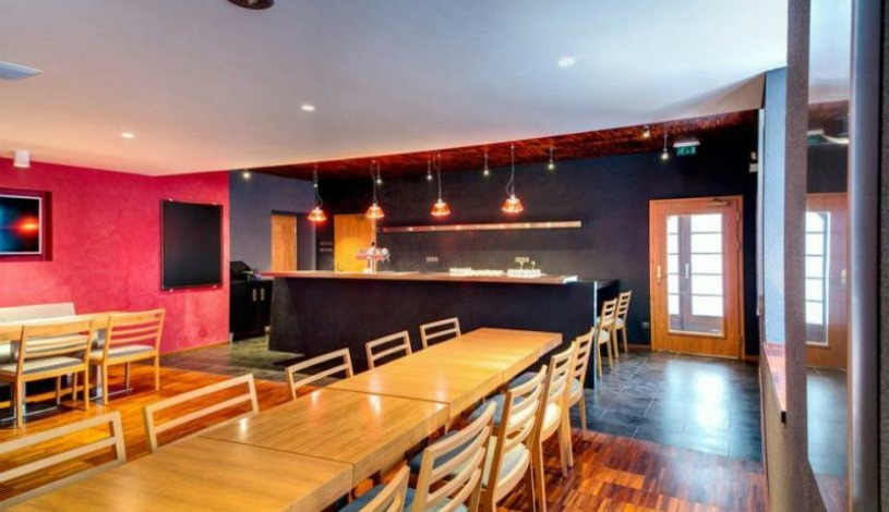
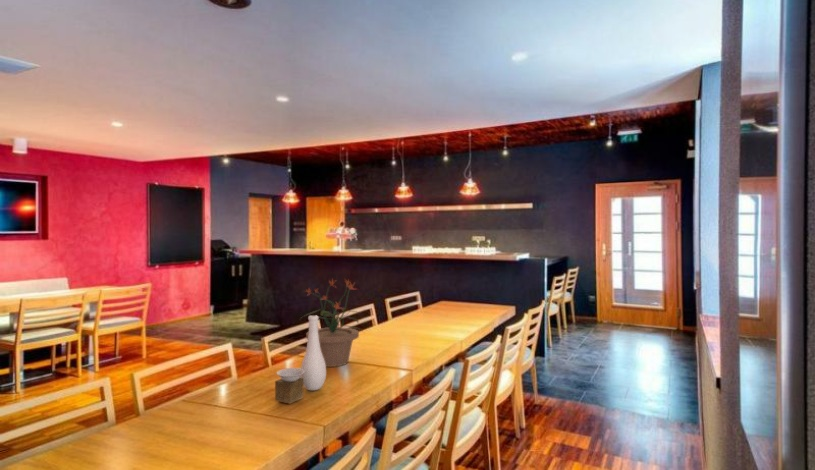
+ potted plant [298,277,364,368]
+ vase [274,314,327,404]
